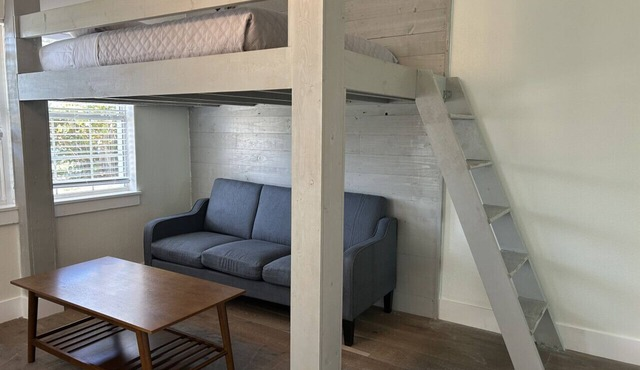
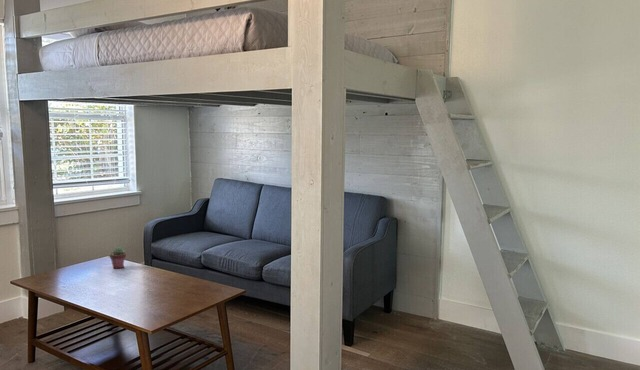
+ potted succulent [109,247,127,269]
